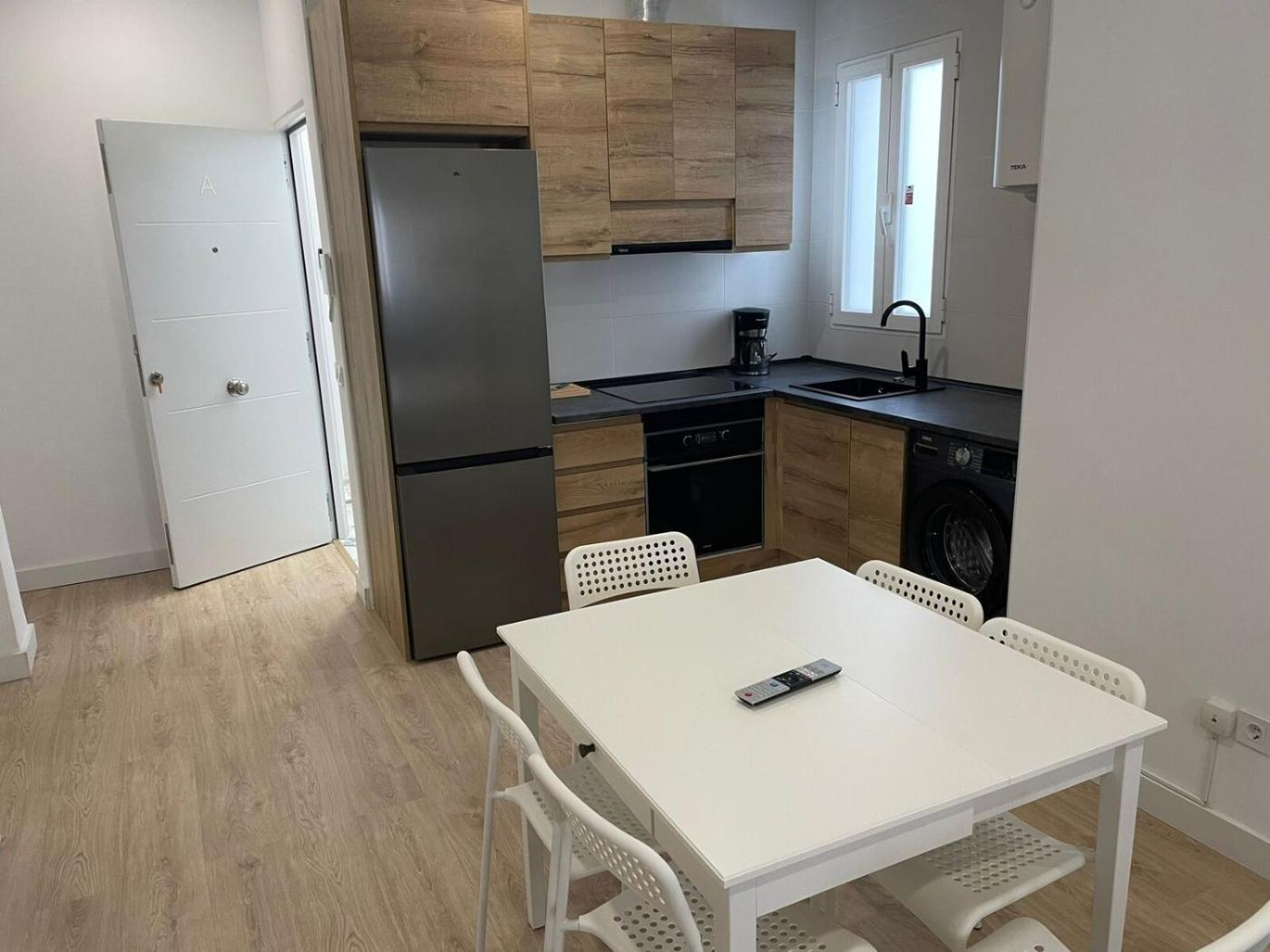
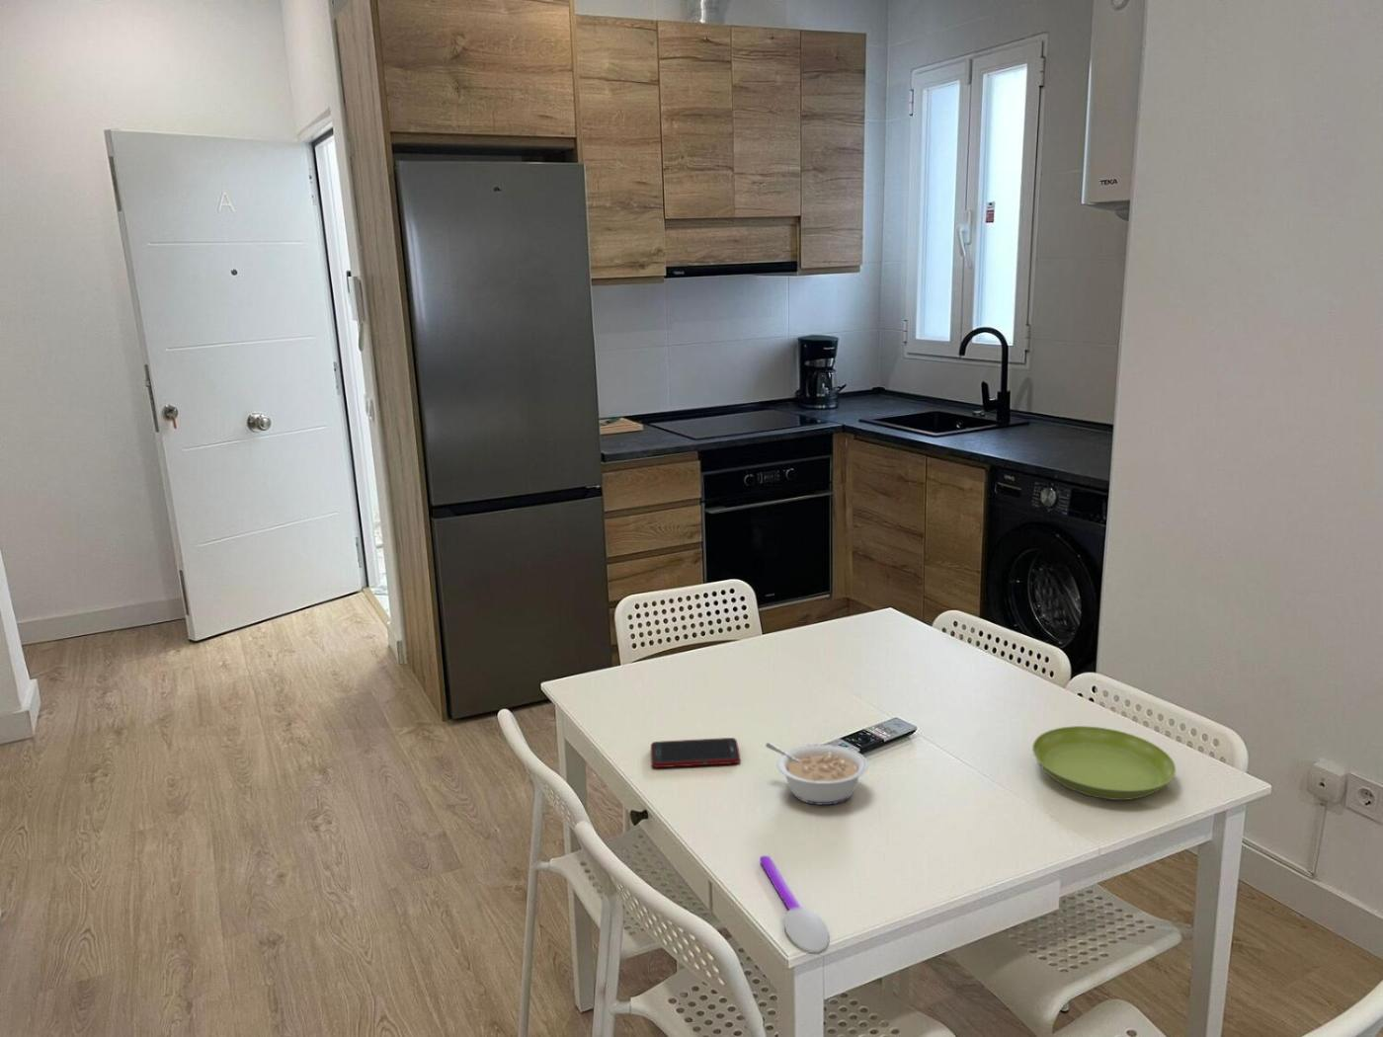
+ spoon [759,854,830,954]
+ cell phone [650,736,741,768]
+ legume [764,742,868,806]
+ saucer [1031,724,1176,801]
